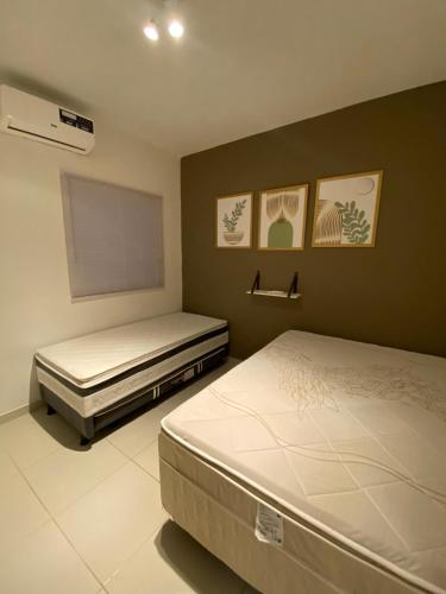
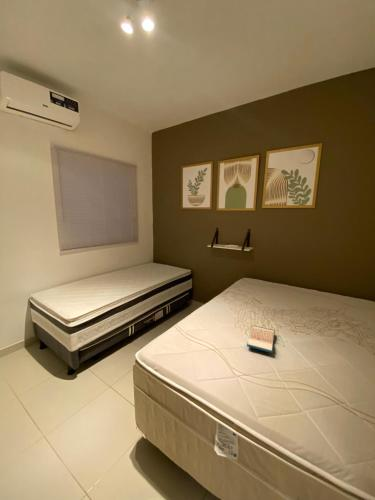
+ hardback book [246,325,276,354]
